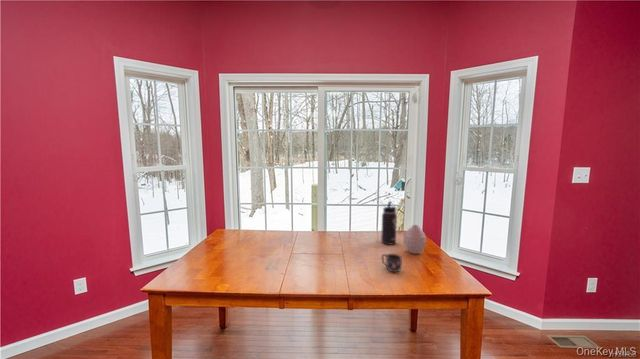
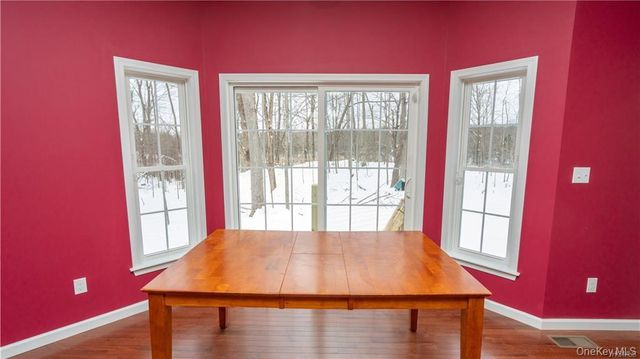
- vase [403,224,427,255]
- mug [381,253,403,273]
- thermos bottle [380,200,398,246]
